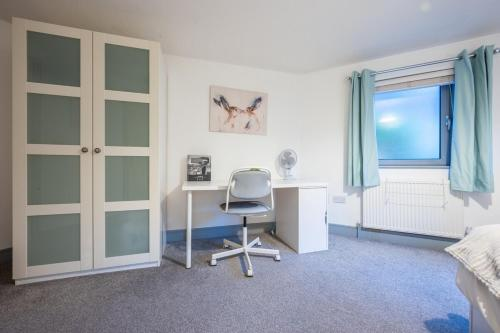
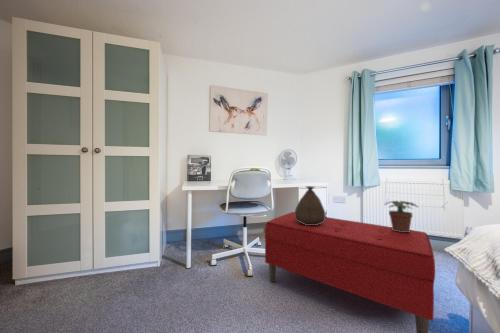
+ bench [264,211,436,333]
+ potted plant [383,200,419,232]
+ bag [294,185,327,225]
